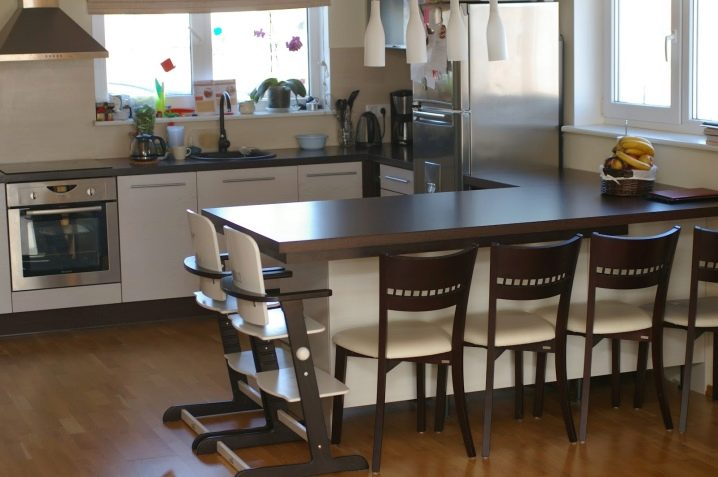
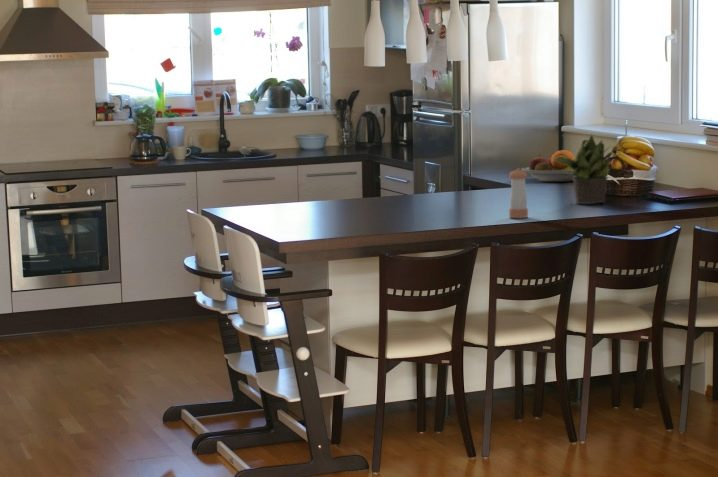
+ pepper shaker [508,167,529,219]
+ potted plant [554,133,617,205]
+ fruit bowl [521,149,577,183]
